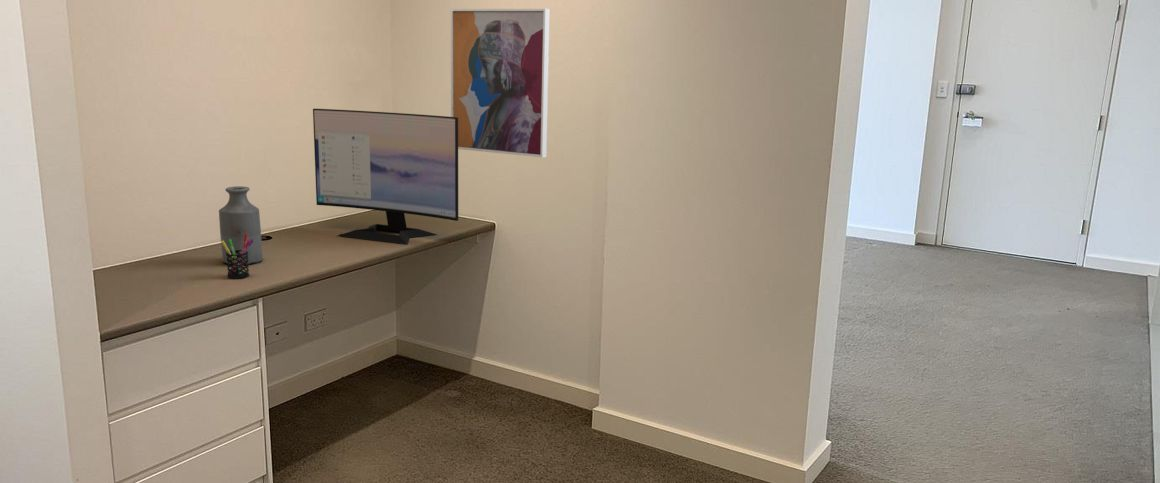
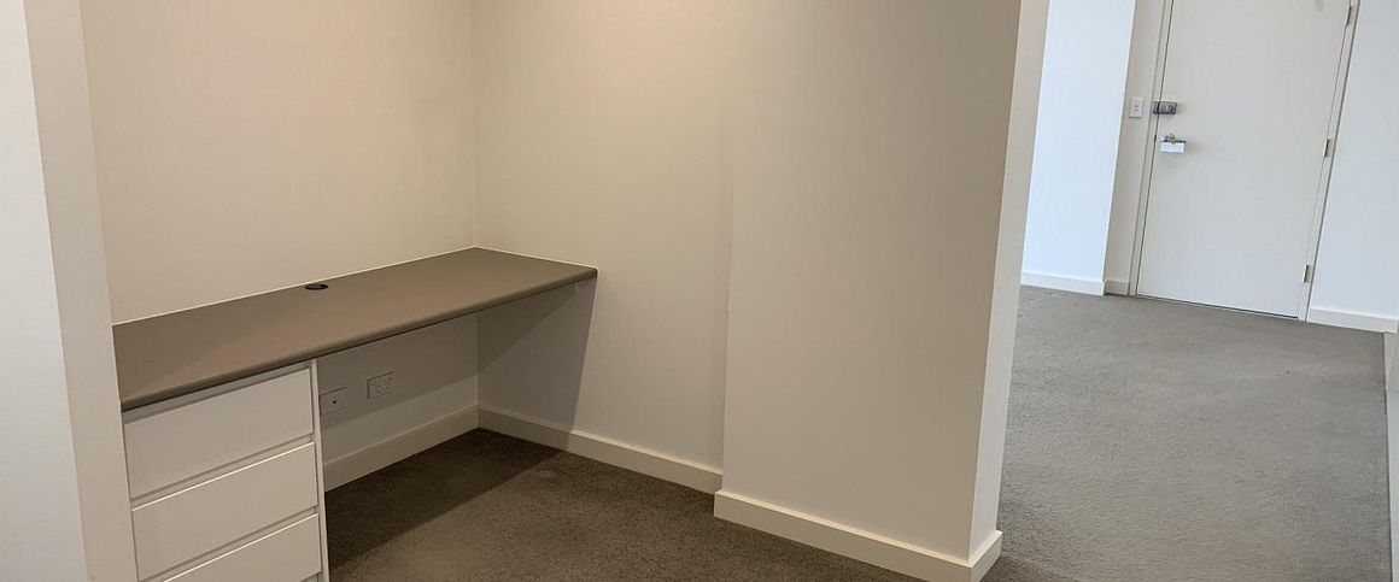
- wall art [450,8,551,158]
- bottle [218,185,263,265]
- pen holder [220,233,253,279]
- computer monitor [312,108,459,246]
